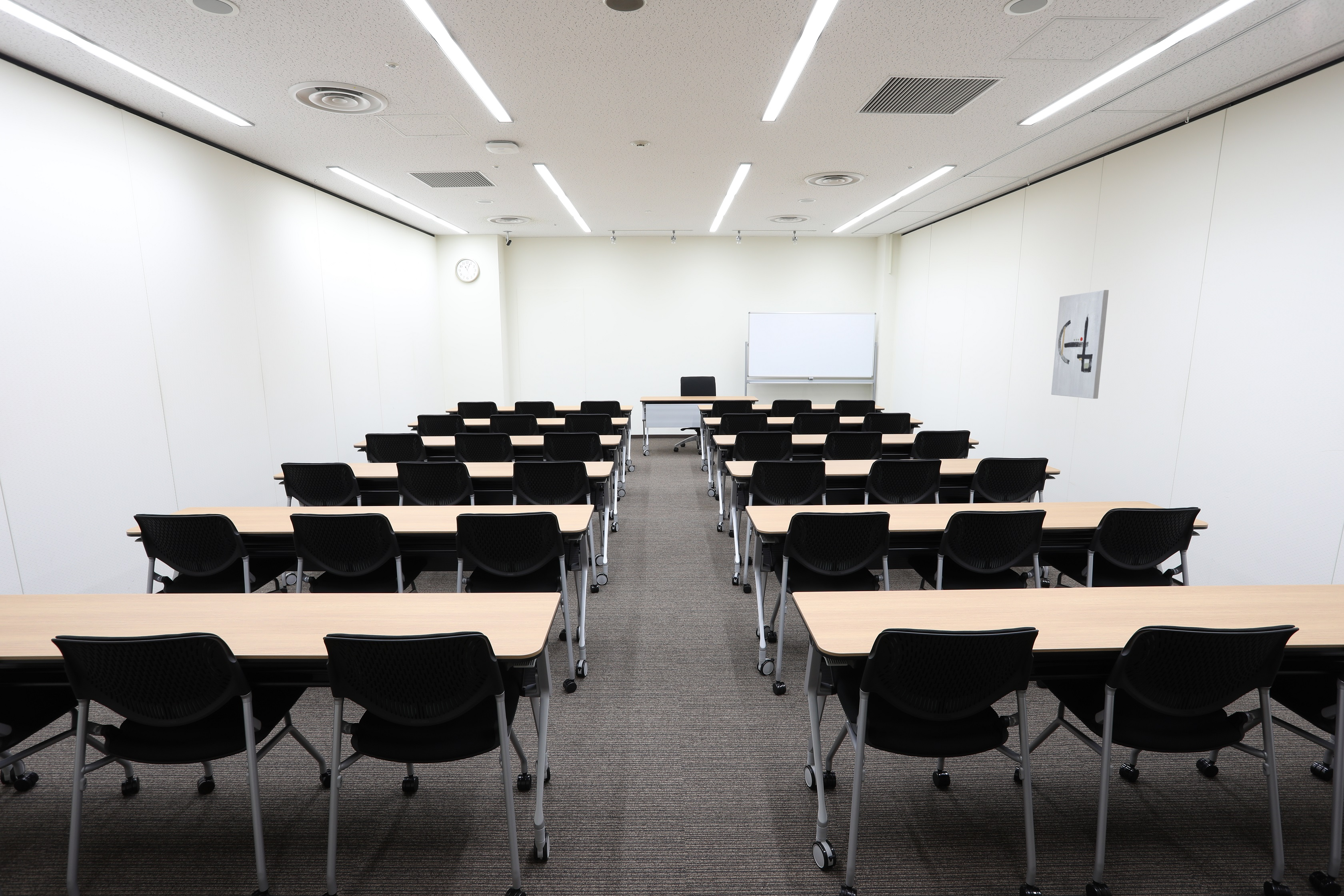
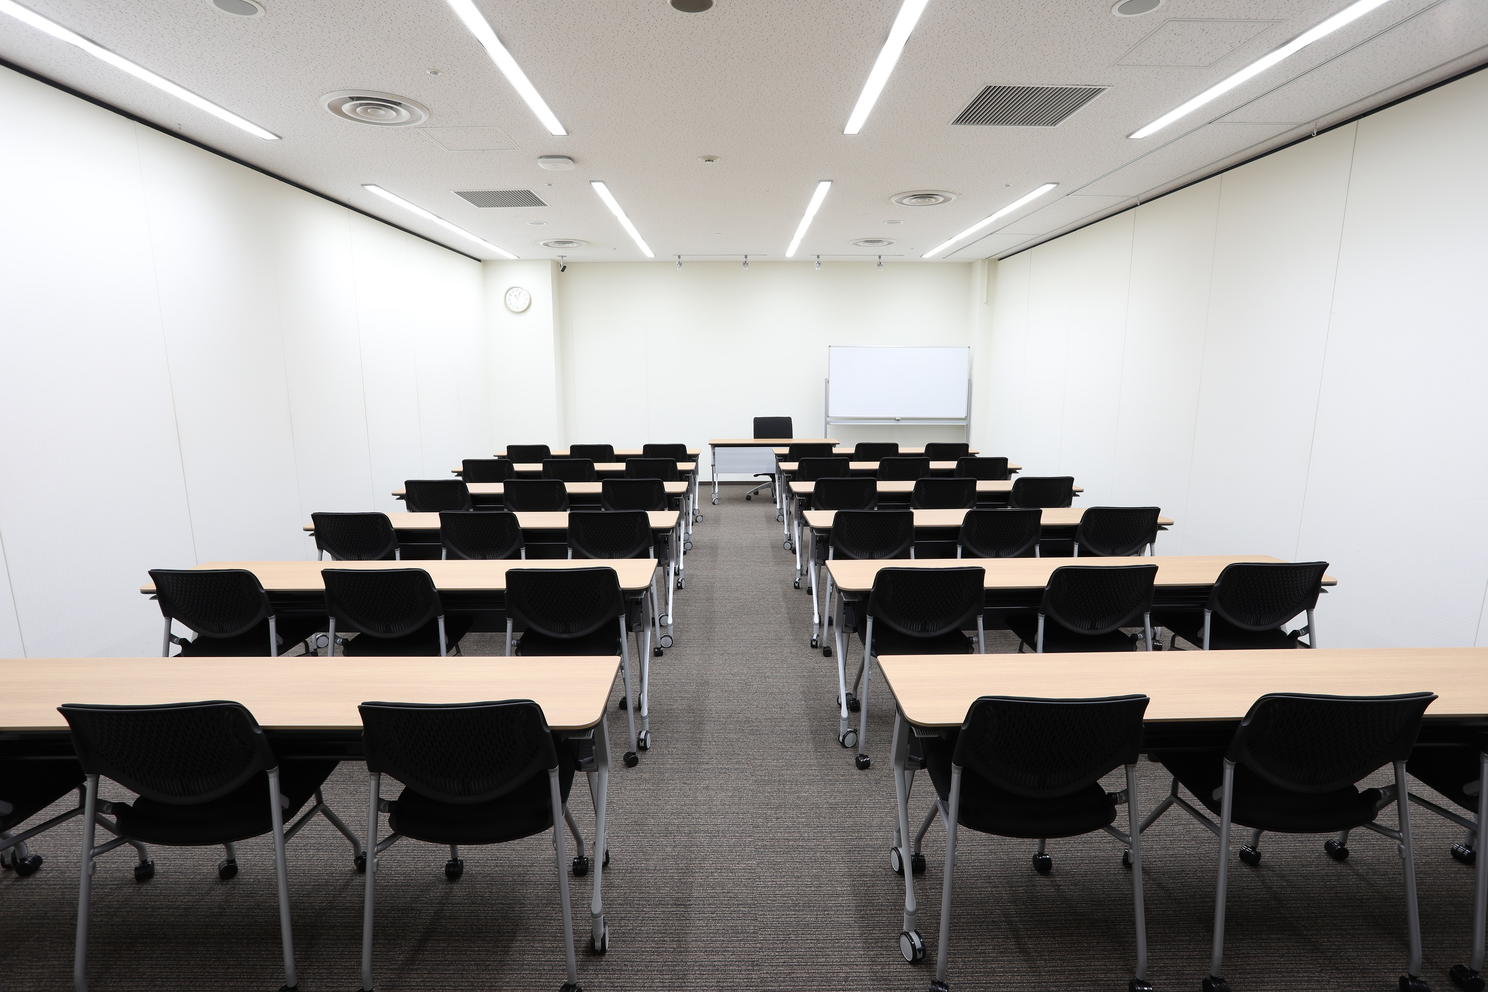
- wall art [1051,290,1109,399]
